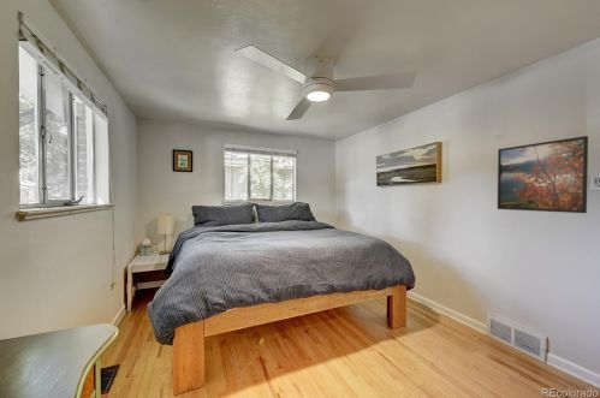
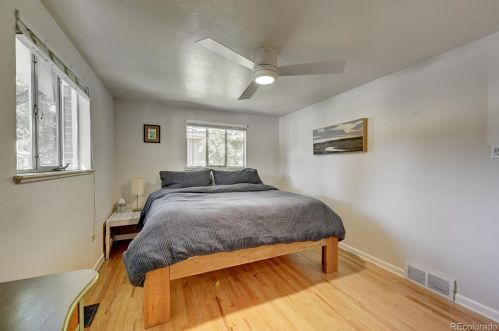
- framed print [497,135,589,214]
